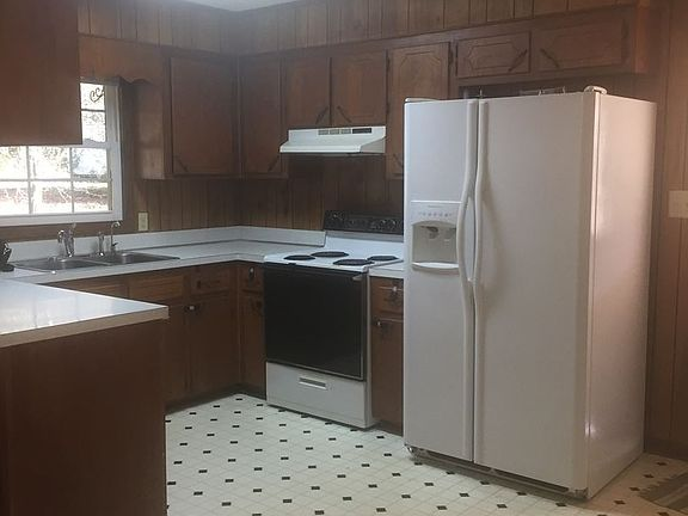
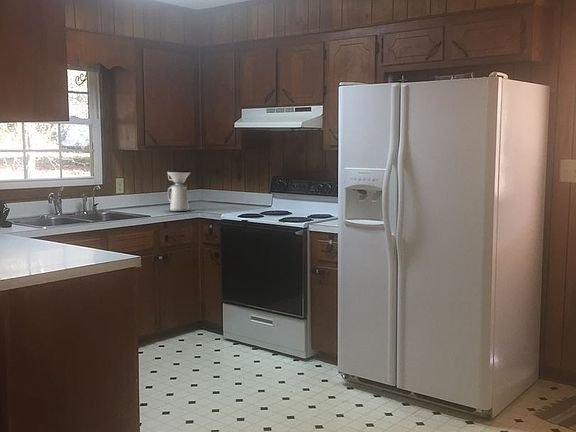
+ coffee maker [166,170,191,212]
